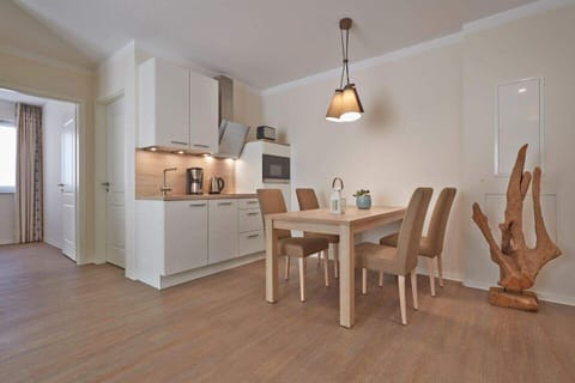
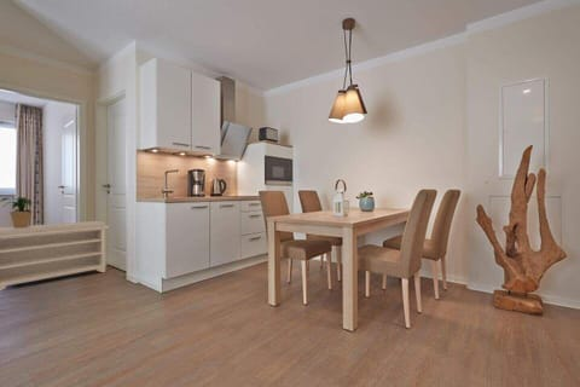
+ potted plant [0,196,41,227]
+ bench [0,220,110,291]
